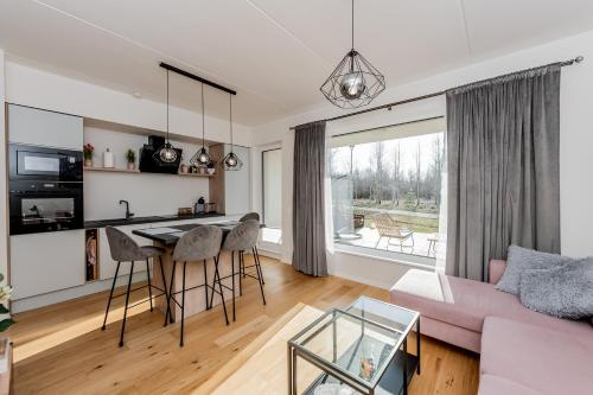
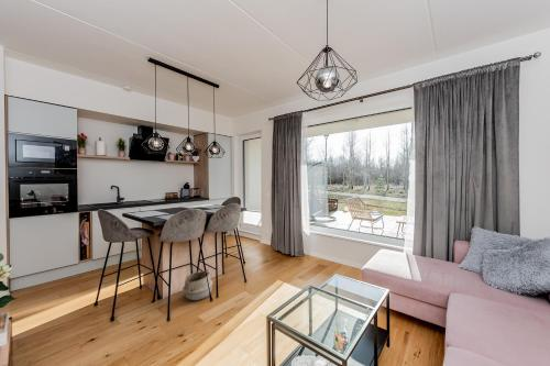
+ woven basket [182,267,213,301]
